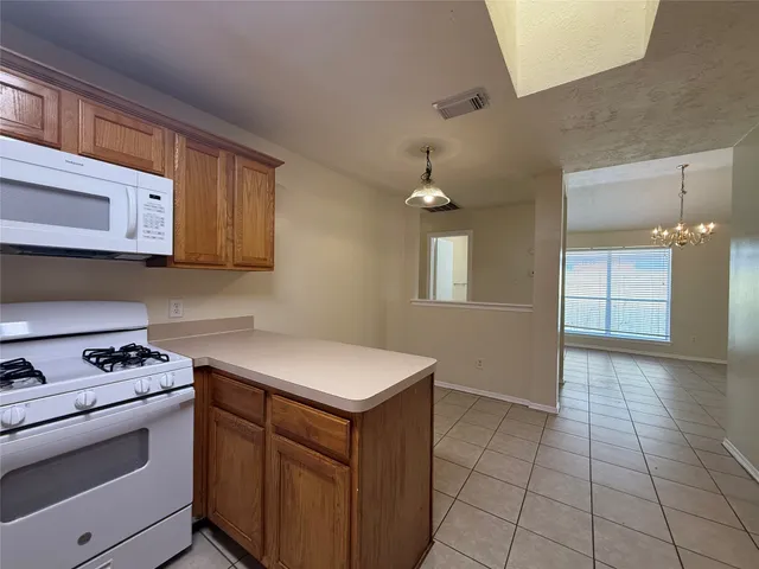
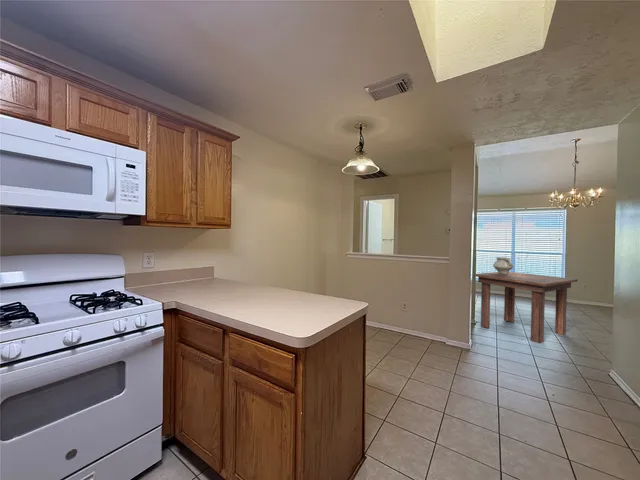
+ ceramic pot [492,256,514,274]
+ dining table [475,271,578,344]
